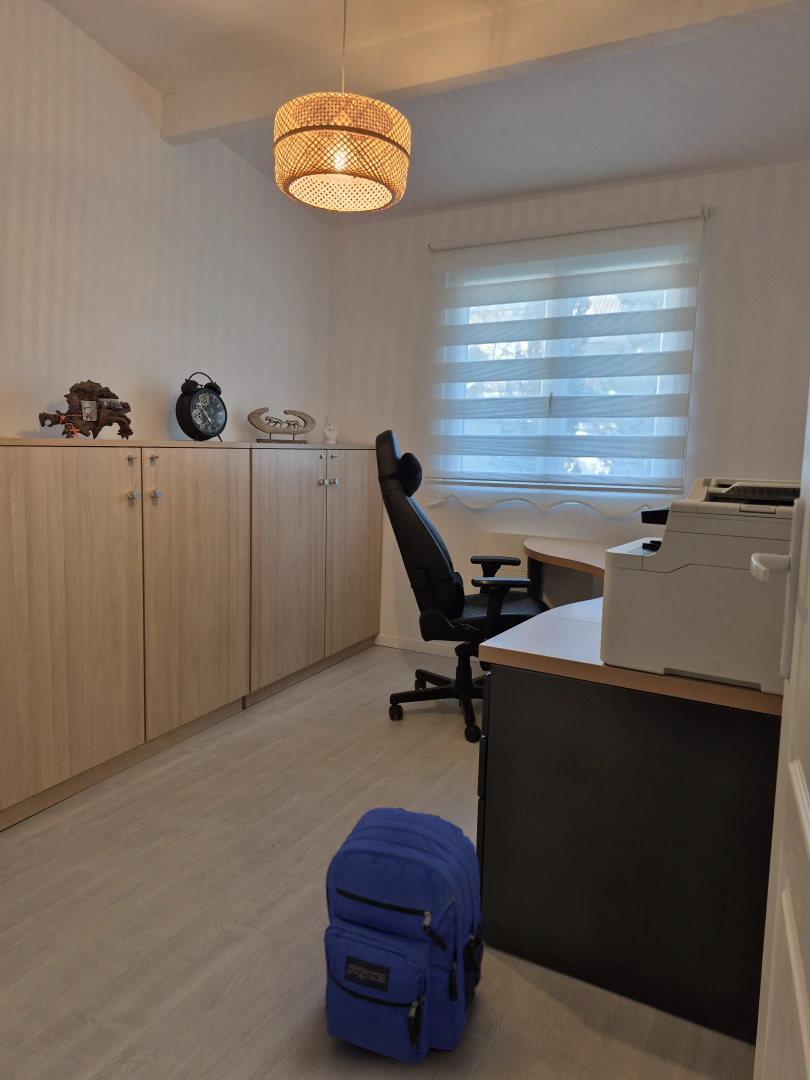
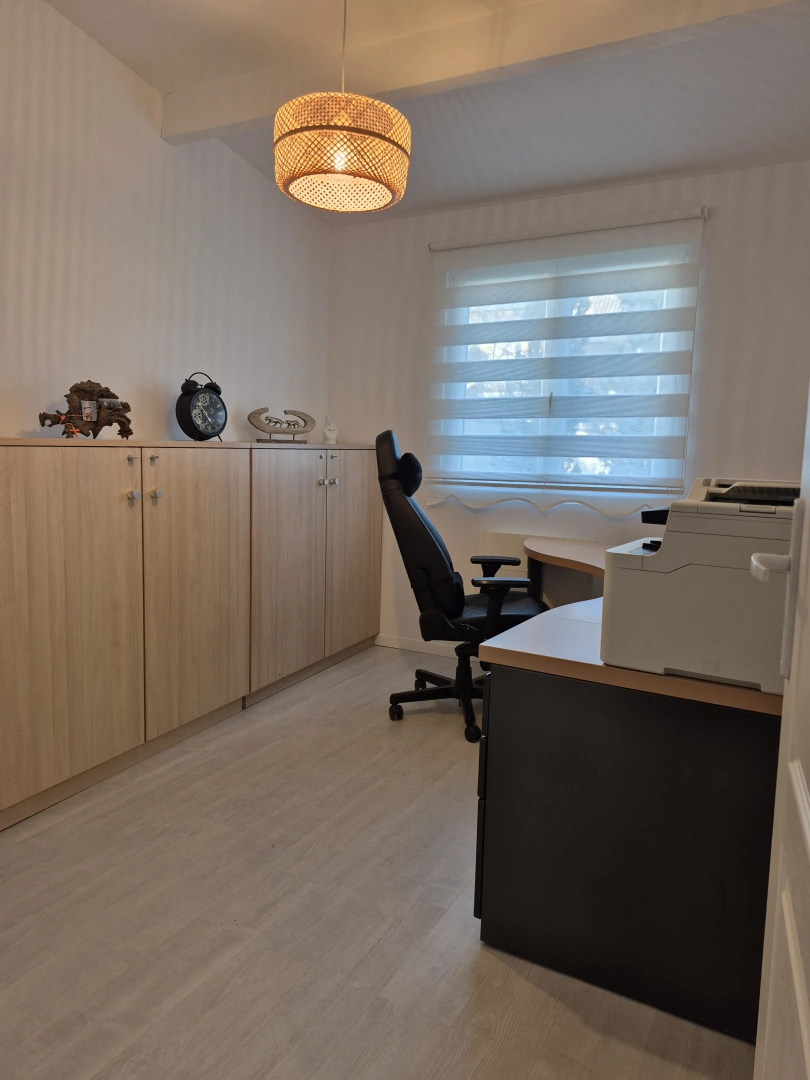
- backpack [323,806,488,1066]
